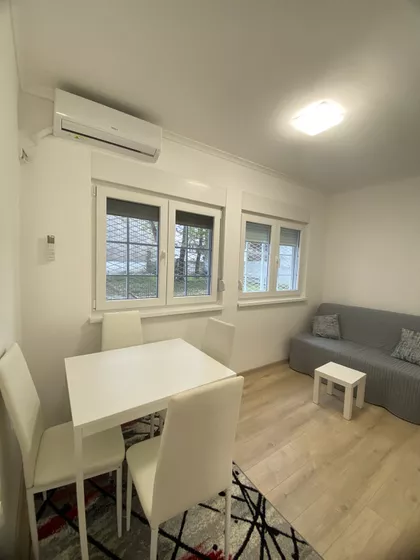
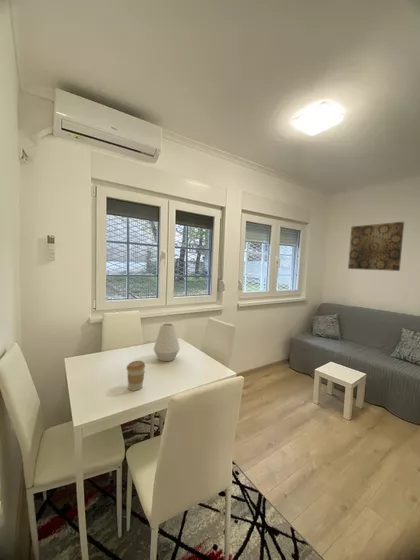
+ vase [153,322,181,362]
+ wall art [347,221,405,272]
+ coffee cup [126,360,146,391]
